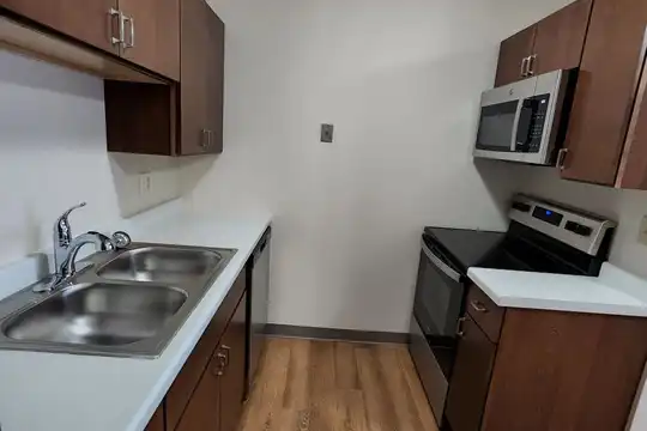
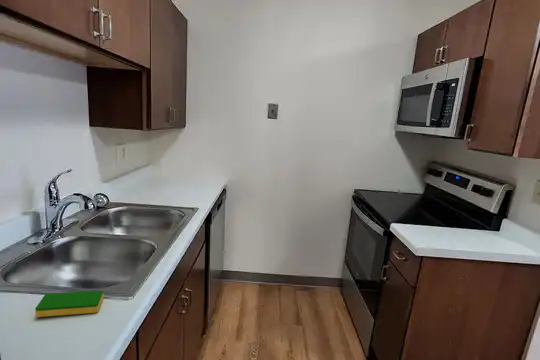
+ dish sponge [34,290,104,318]
